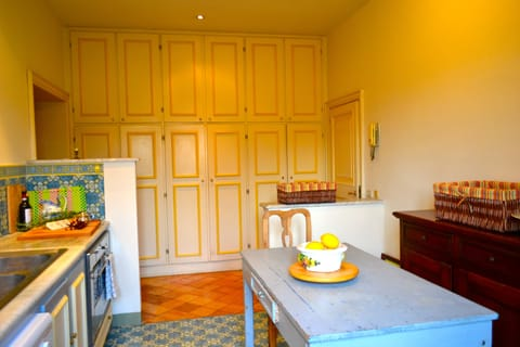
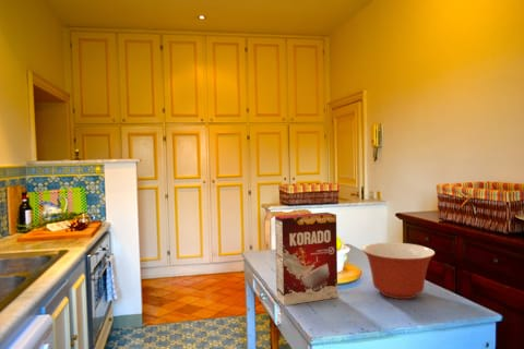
+ mixing bowl [361,242,436,300]
+ cereal box [274,212,338,306]
